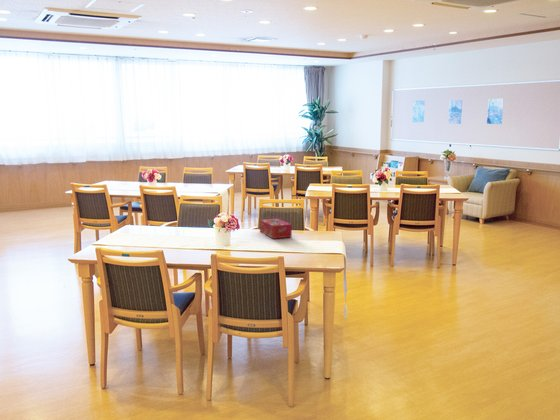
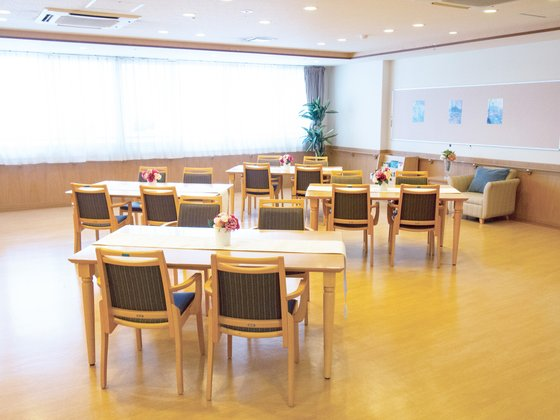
- tissue box [259,218,293,240]
